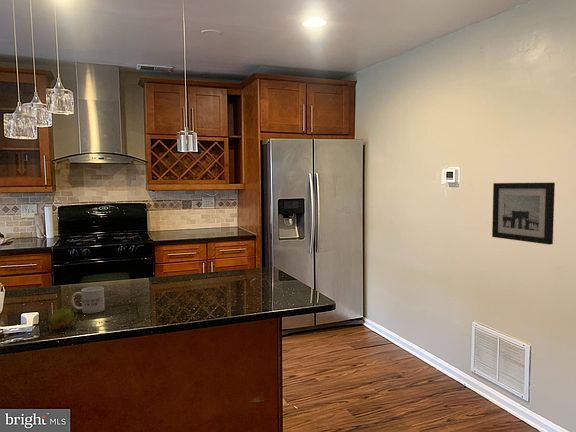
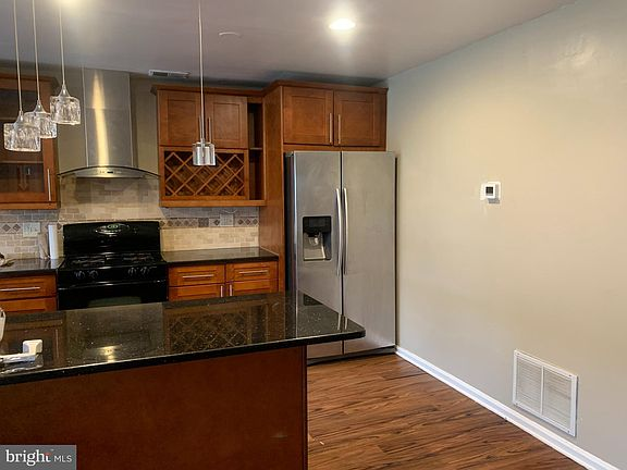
- wall art [491,182,556,246]
- fruit [48,308,75,331]
- mug [71,286,106,314]
